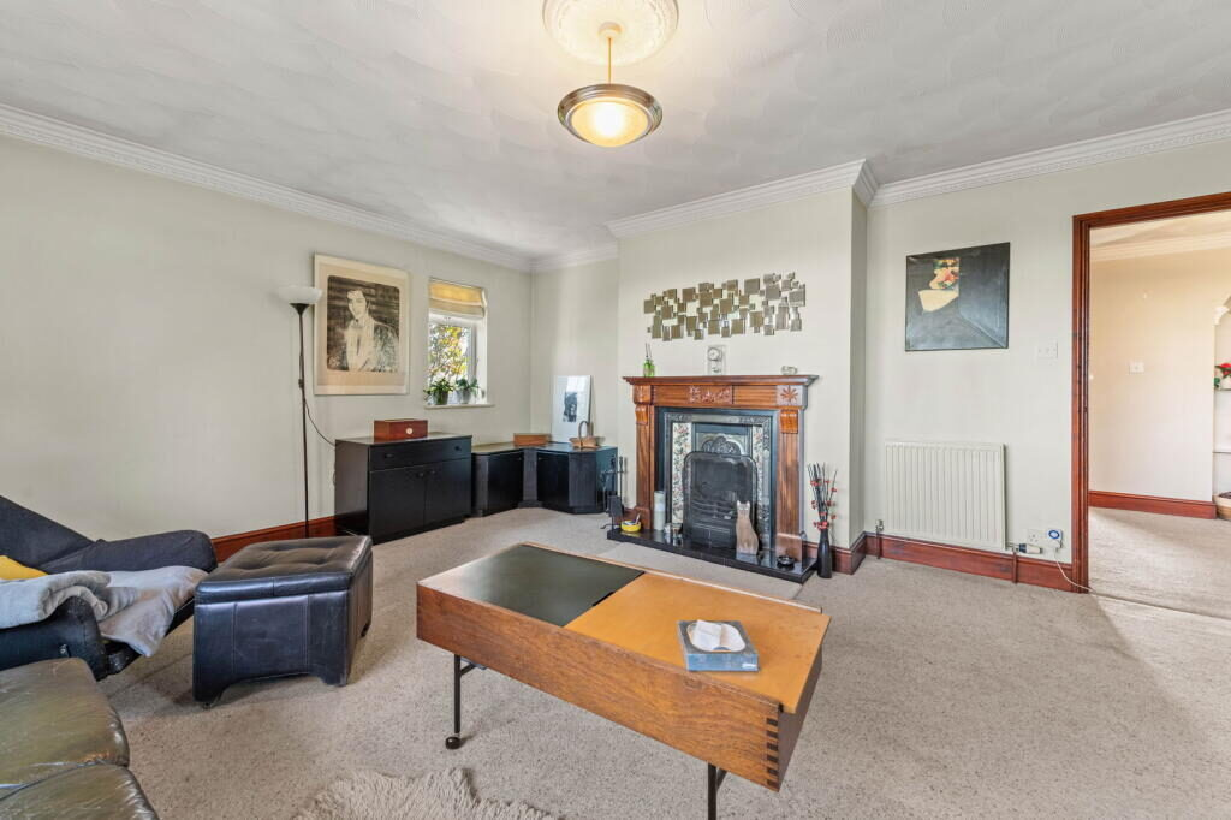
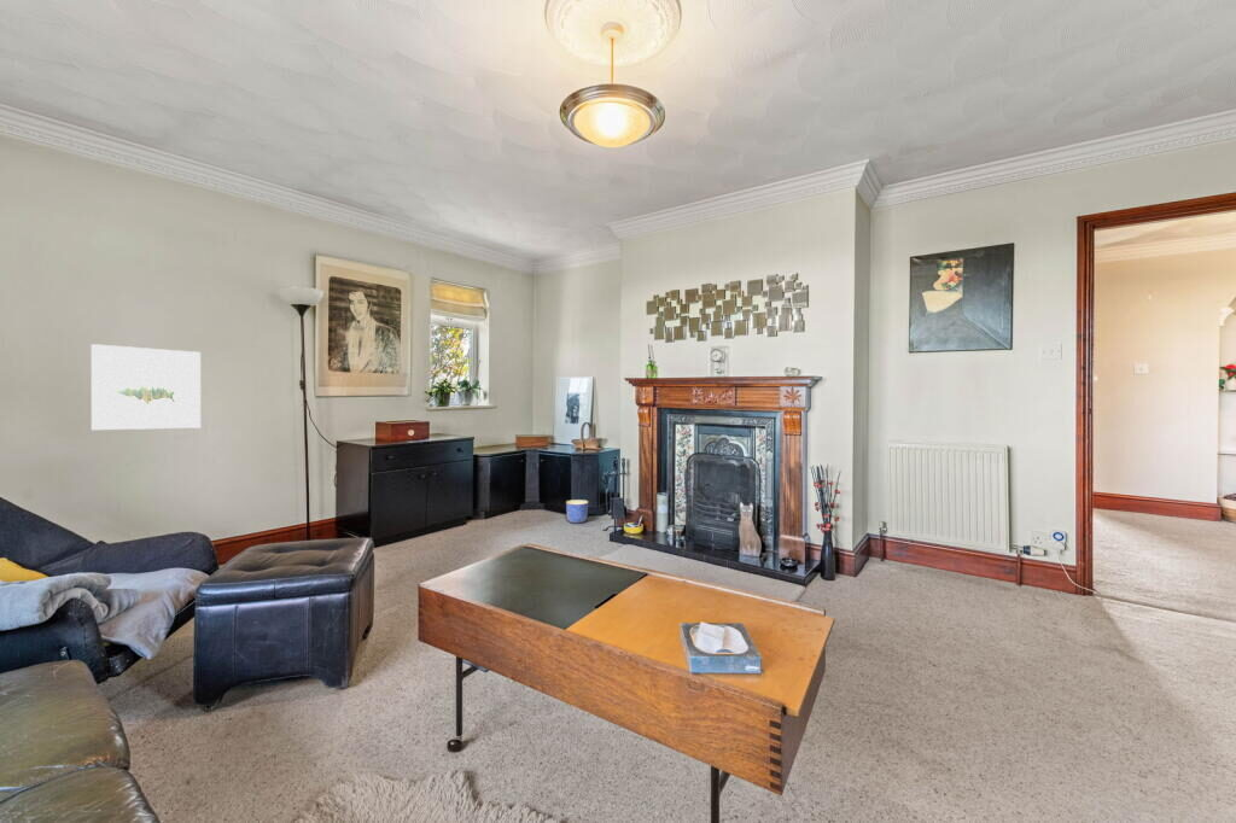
+ wall art [91,343,202,431]
+ planter [565,498,589,524]
